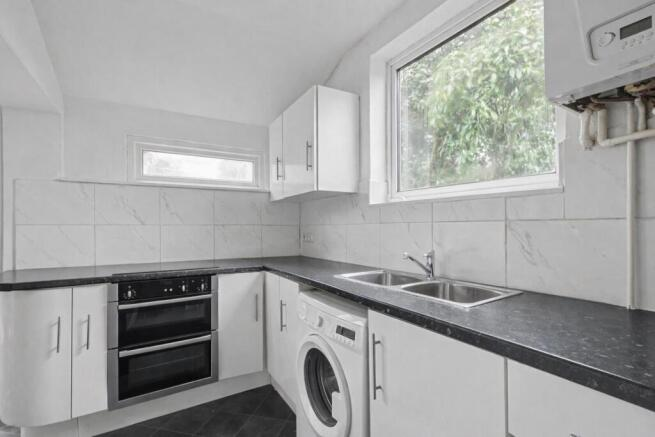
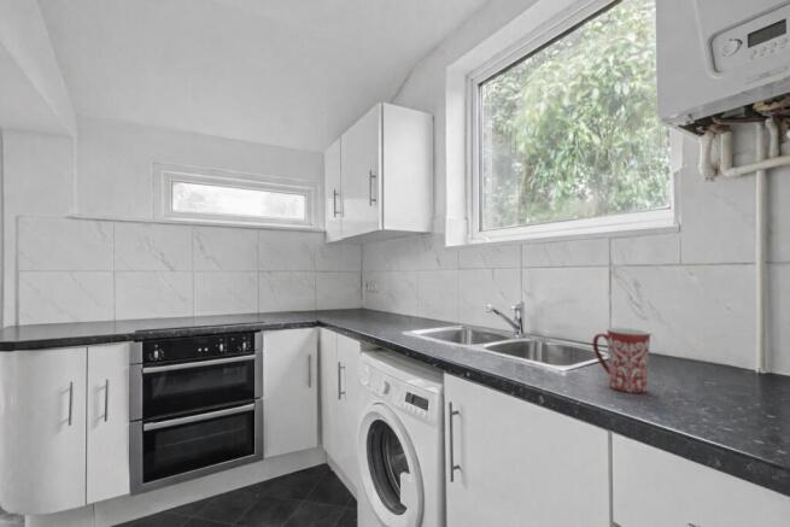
+ mug [591,327,653,394]
